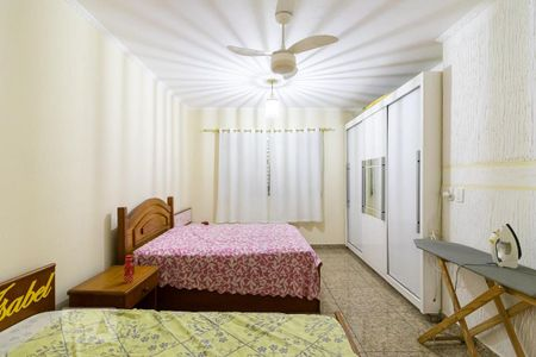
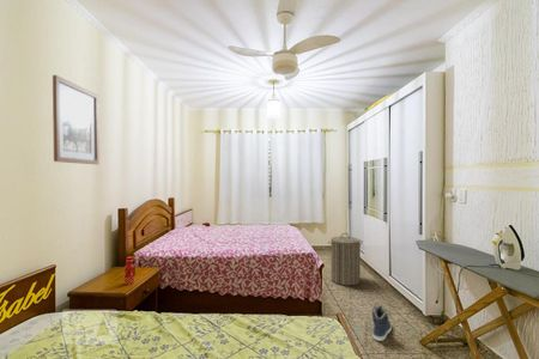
+ laundry hamper [327,232,364,287]
+ wall art [52,74,101,165]
+ sneaker [371,304,393,342]
